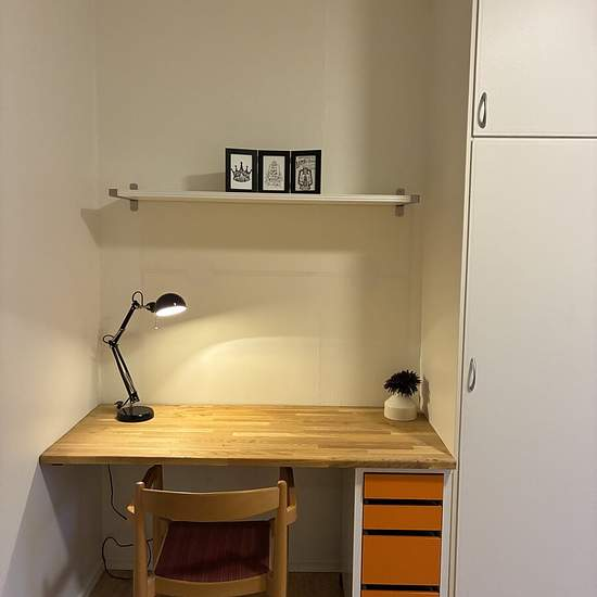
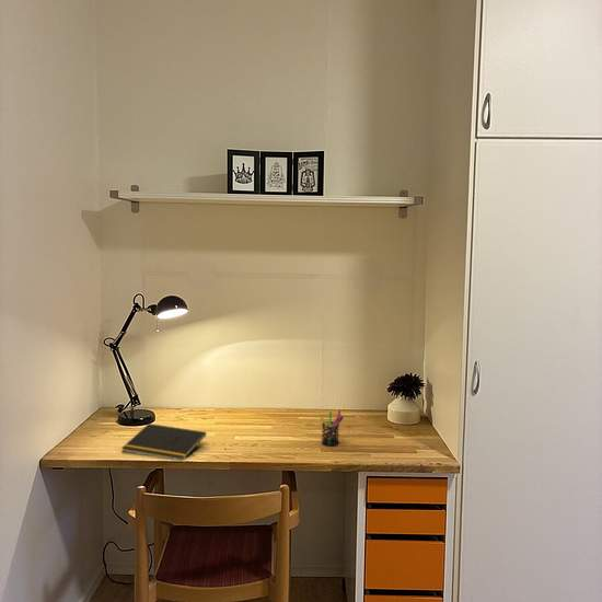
+ pen holder [317,408,345,448]
+ notepad [120,422,207,461]
